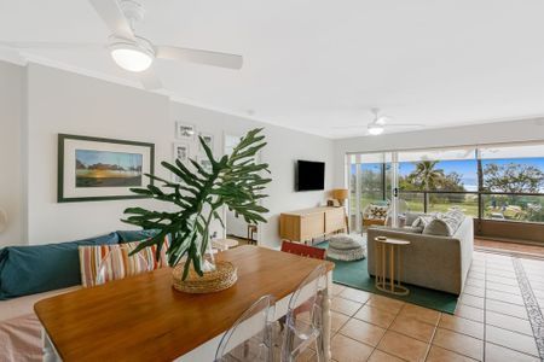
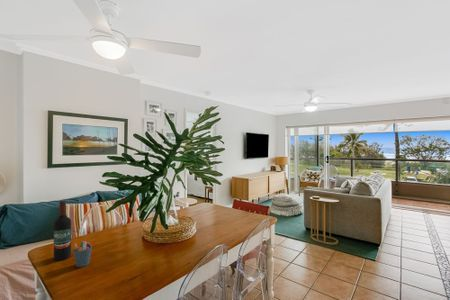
+ pen holder [72,240,93,268]
+ wine bottle [53,200,72,262]
